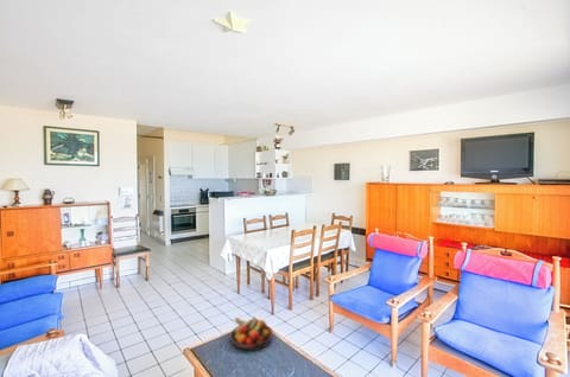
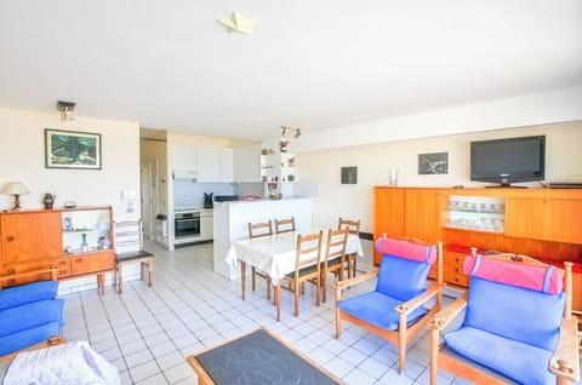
- fruit bowl [229,315,274,352]
